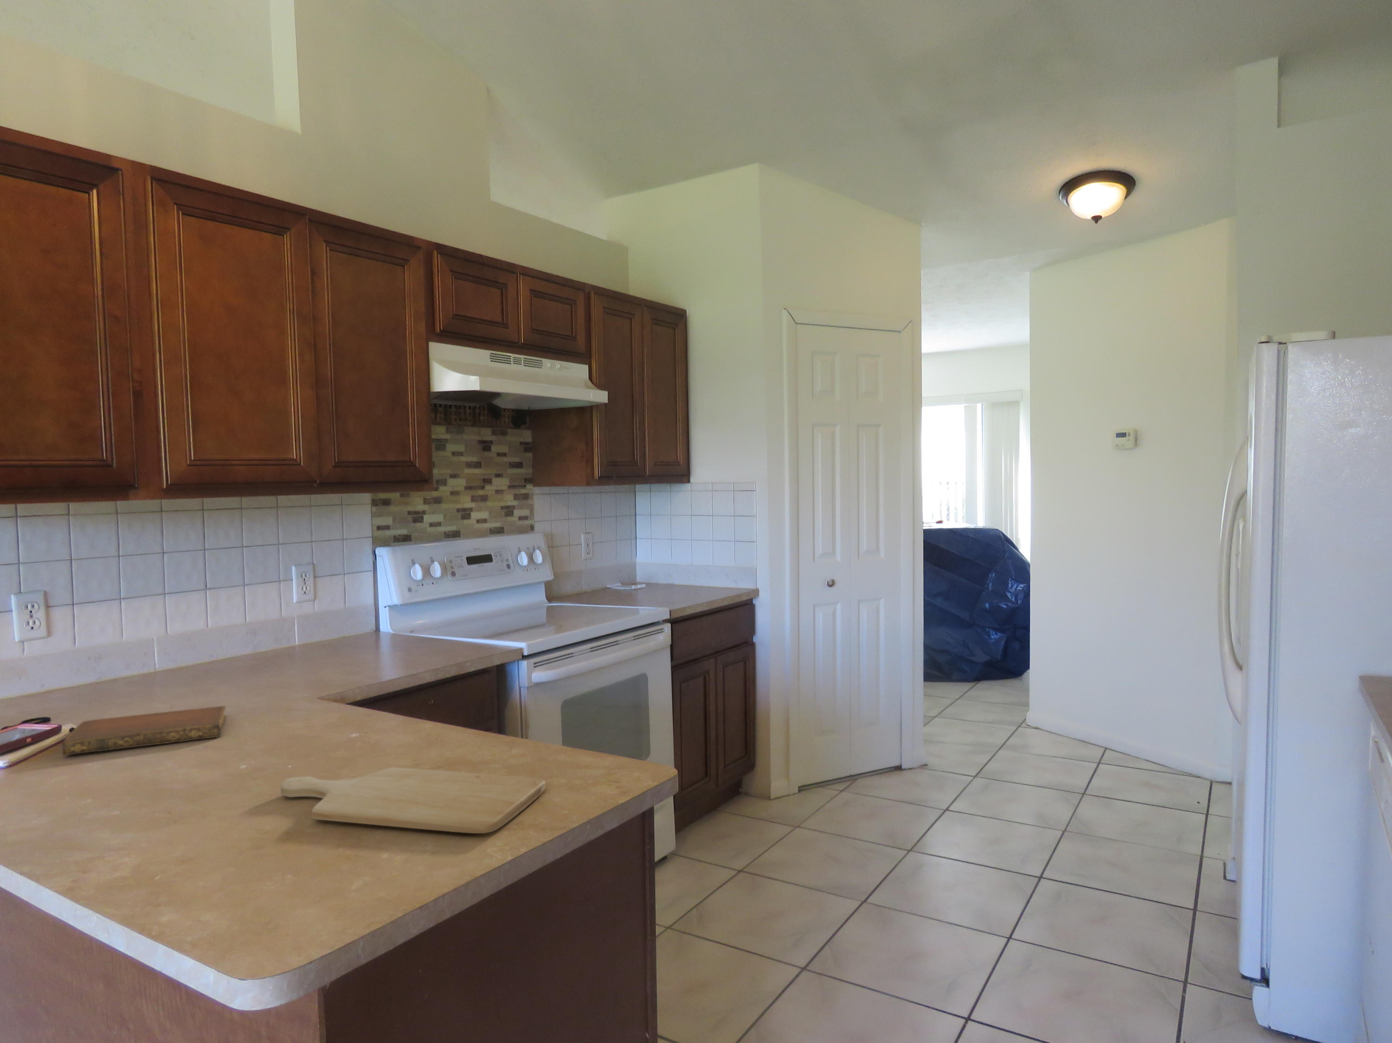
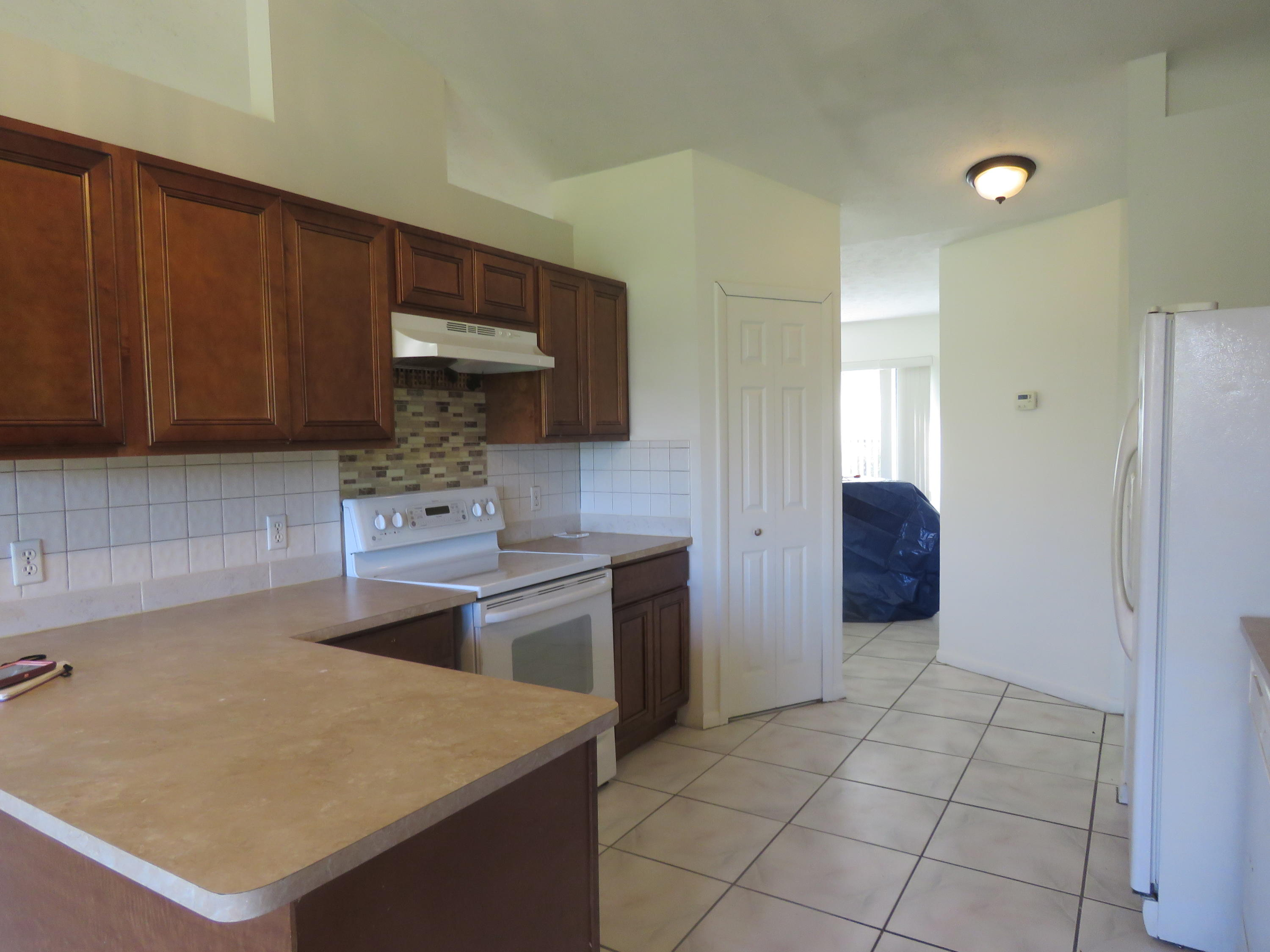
- chopping board [281,767,547,834]
- notebook [61,706,227,756]
